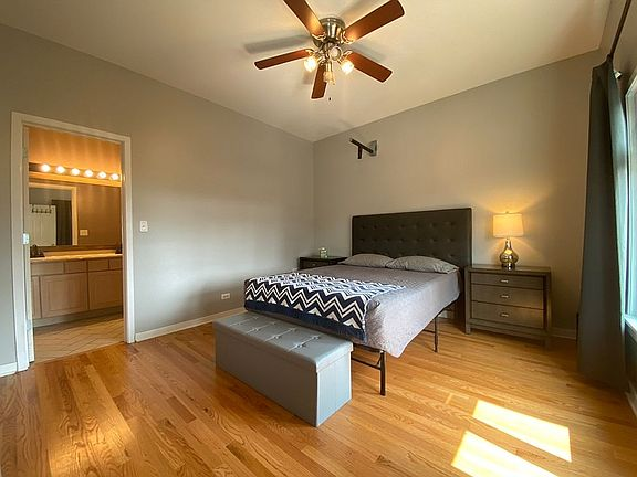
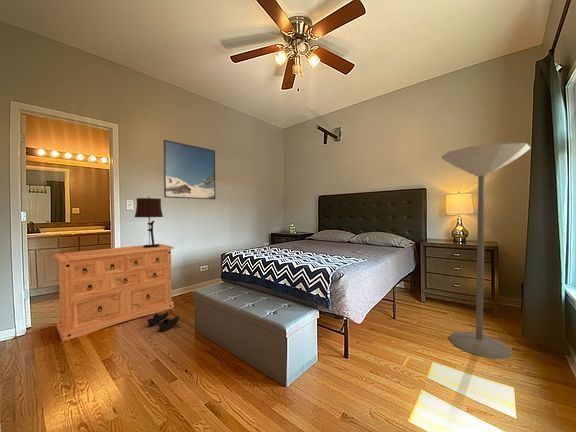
+ table lamp [134,195,164,248]
+ dresser [53,243,175,342]
+ floor lamp [440,142,531,360]
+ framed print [163,139,216,200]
+ shoe [147,311,180,333]
